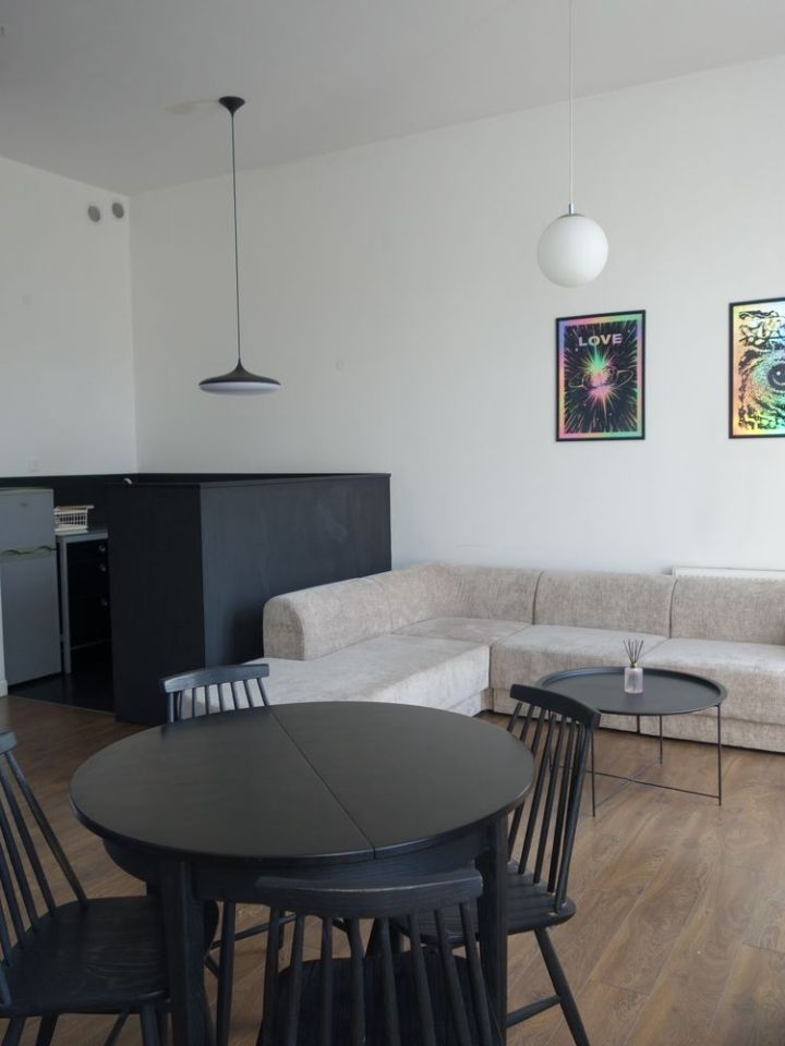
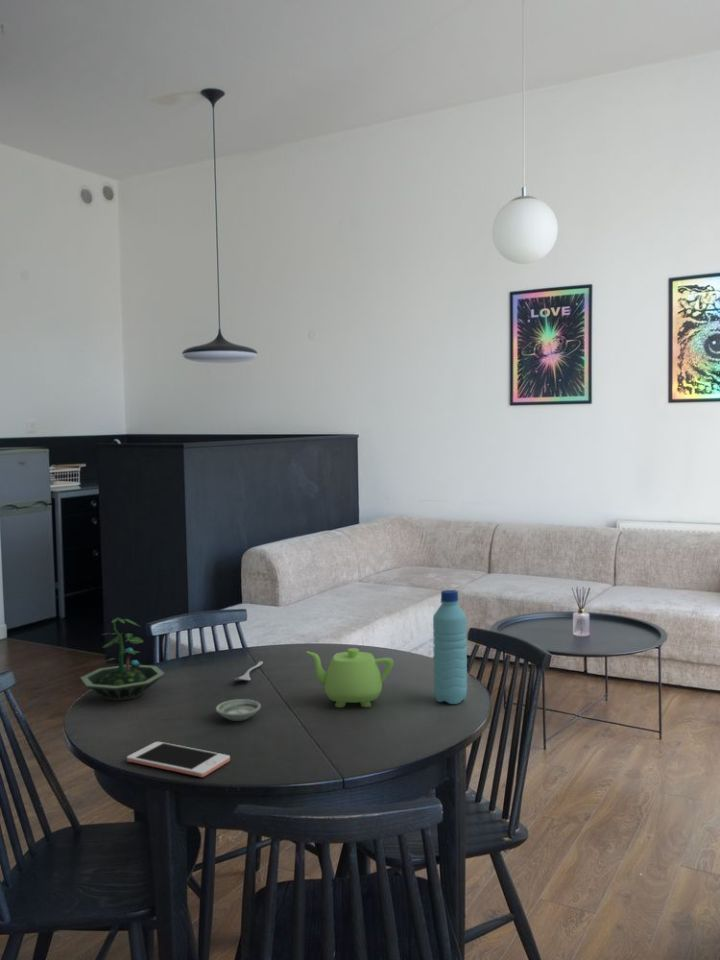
+ terrarium [79,617,166,702]
+ water bottle [432,589,468,705]
+ saucer [215,698,262,722]
+ cell phone [126,741,231,778]
+ teapot [305,647,395,709]
+ spoon [233,660,264,681]
